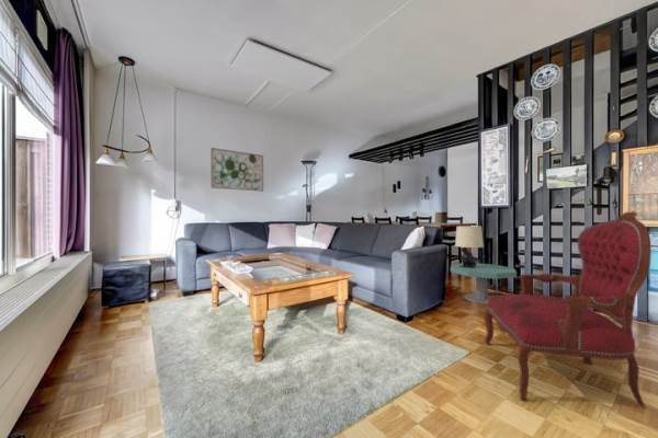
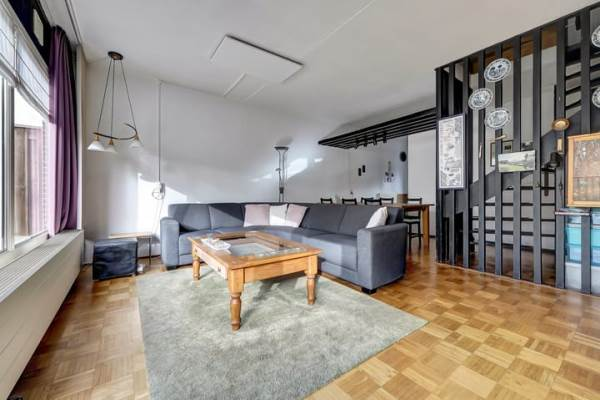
- table lamp [454,224,485,267]
- armchair [483,210,653,410]
- side table [450,263,518,306]
- wall art [209,147,264,193]
